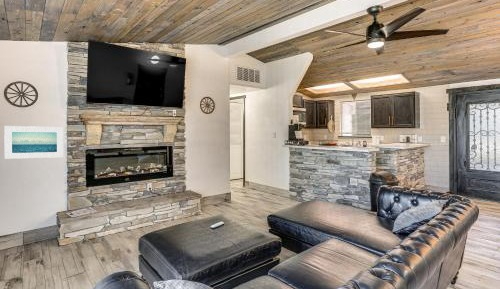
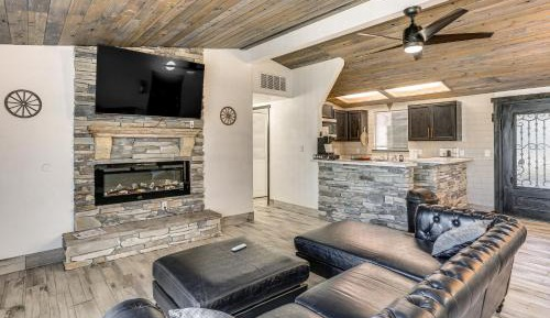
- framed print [3,125,64,160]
